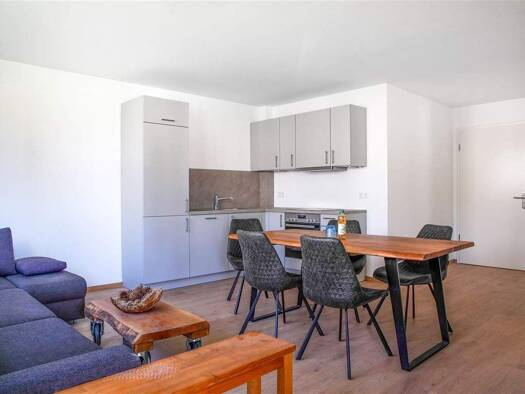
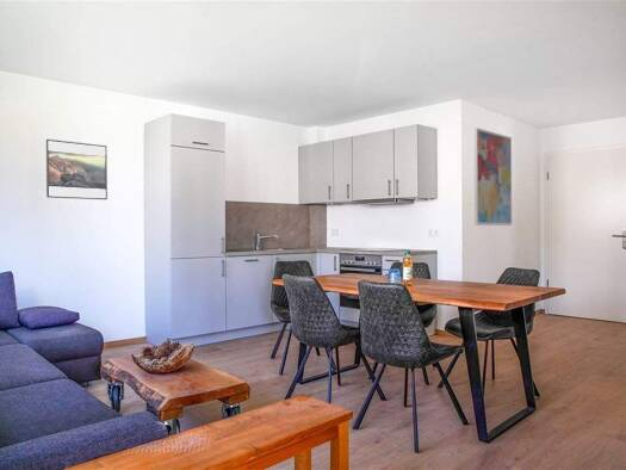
+ wall art [473,126,513,227]
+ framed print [45,138,109,200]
